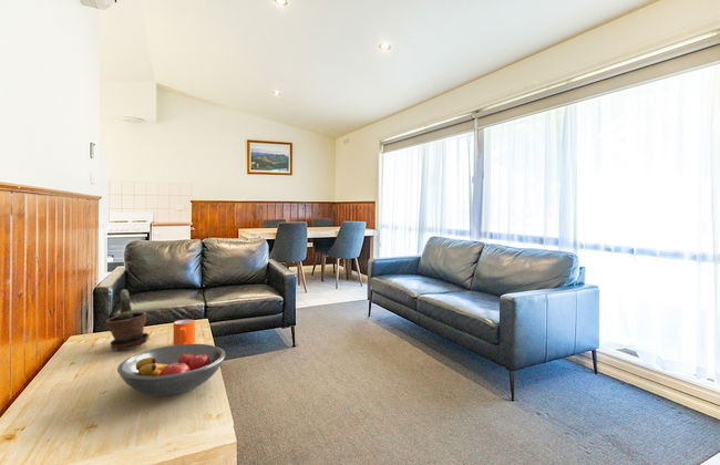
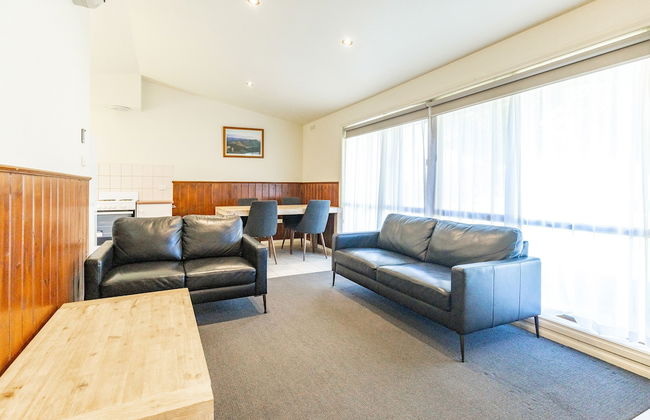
- fruit bowl [116,343,226,396]
- potted plant [105,289,150,351]
- mug [173,319,196,345]
